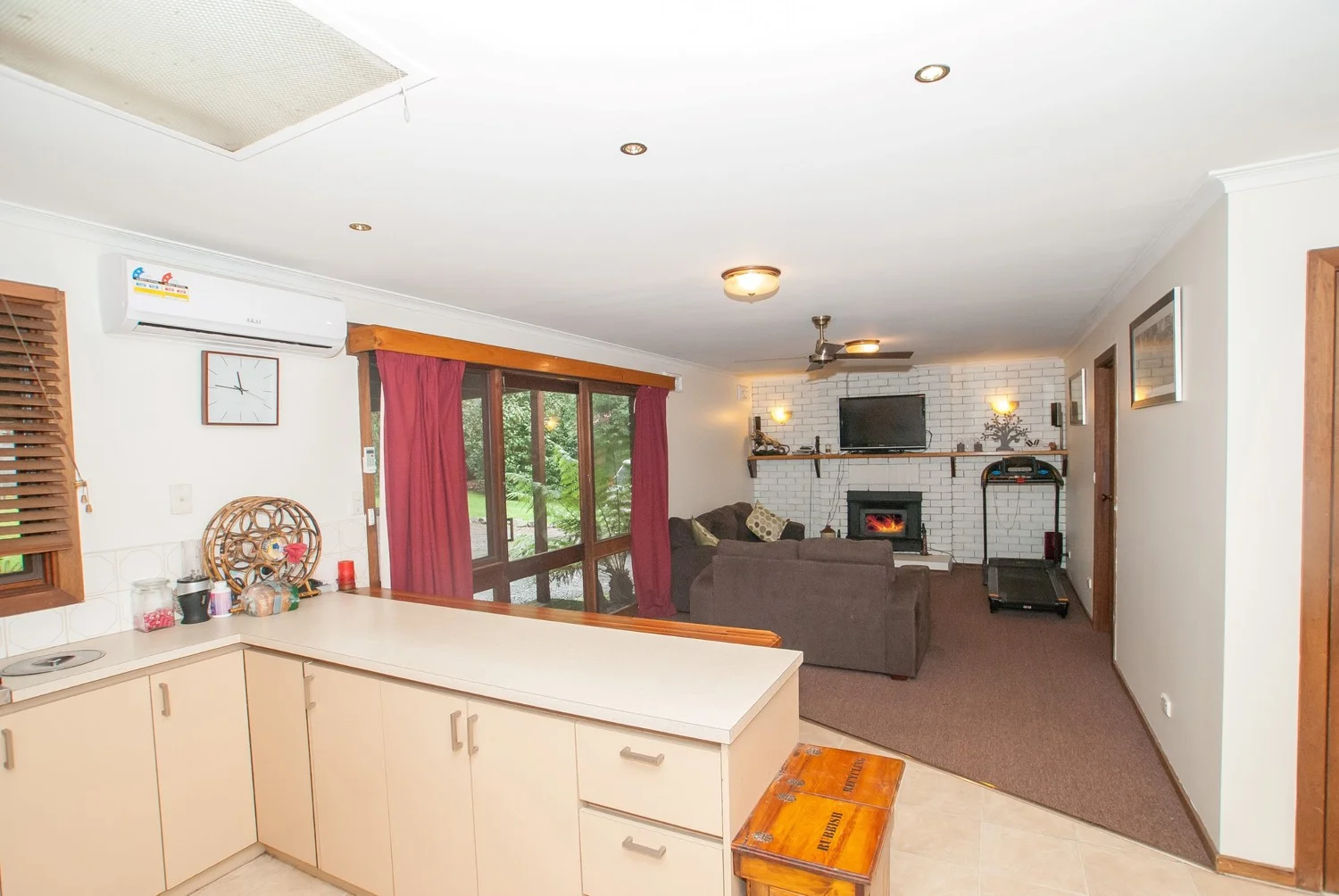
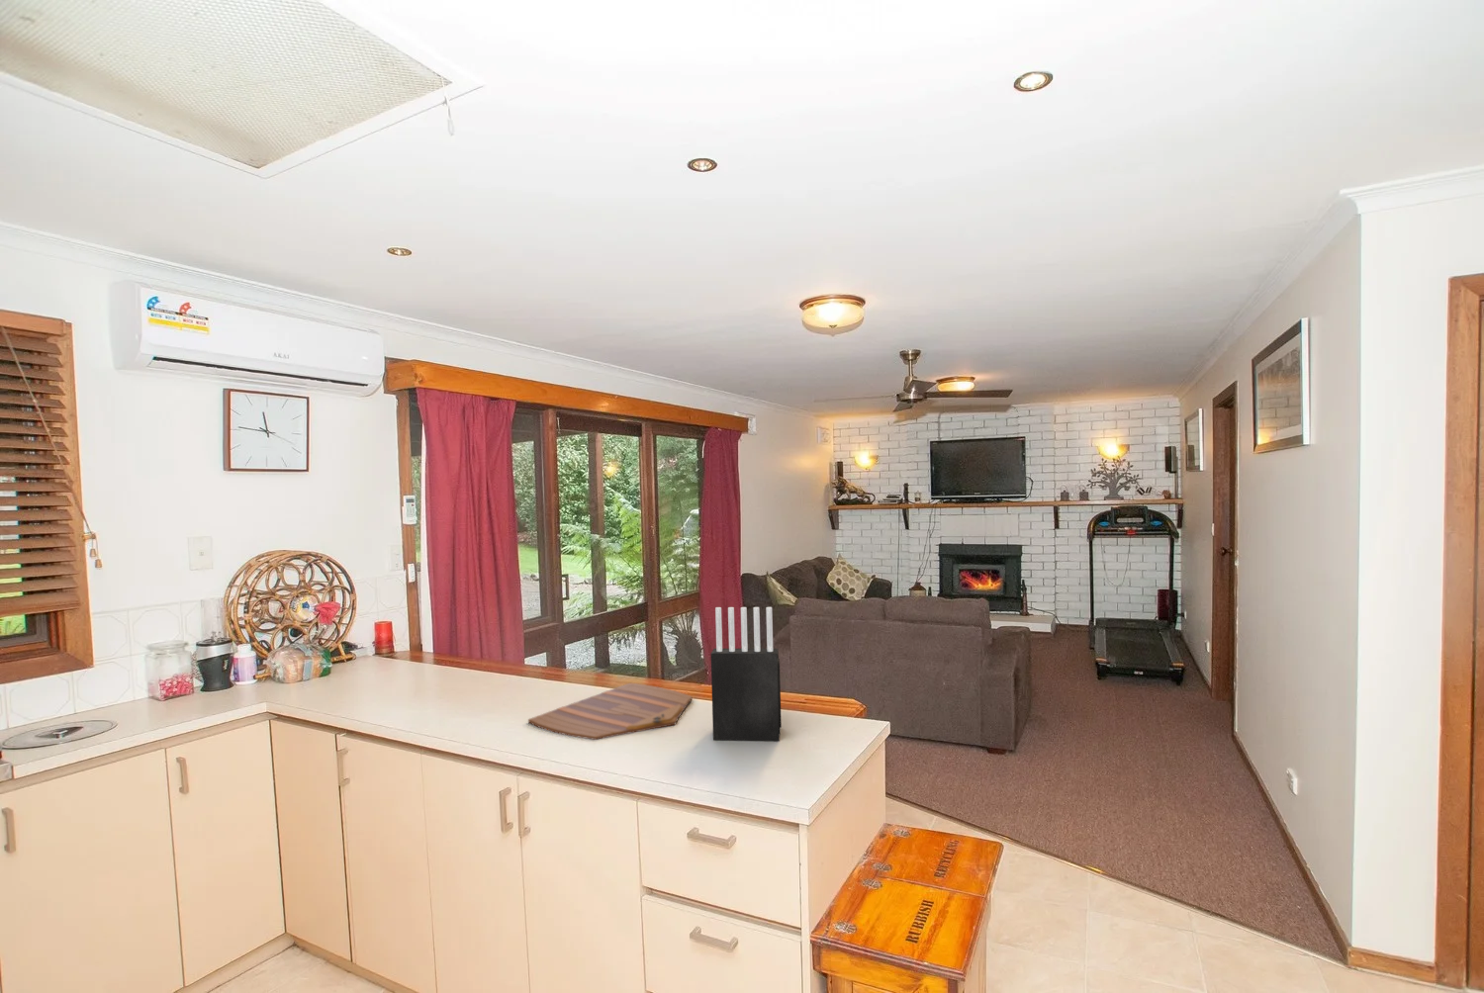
+ cutting board [528,683,694,740]
+ knife block [710,606,782,741]
